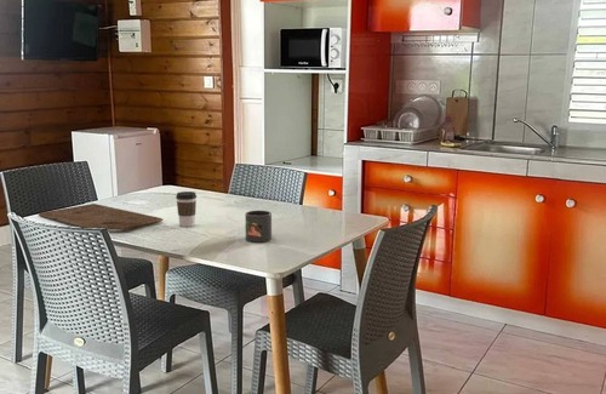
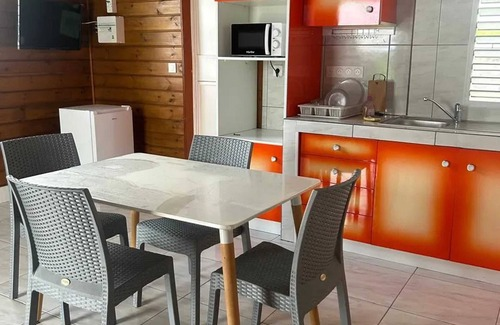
- cutting board [38,202,165,232]
- mug [244,210,273,244]
- coffee cup [175,190,198,228]
